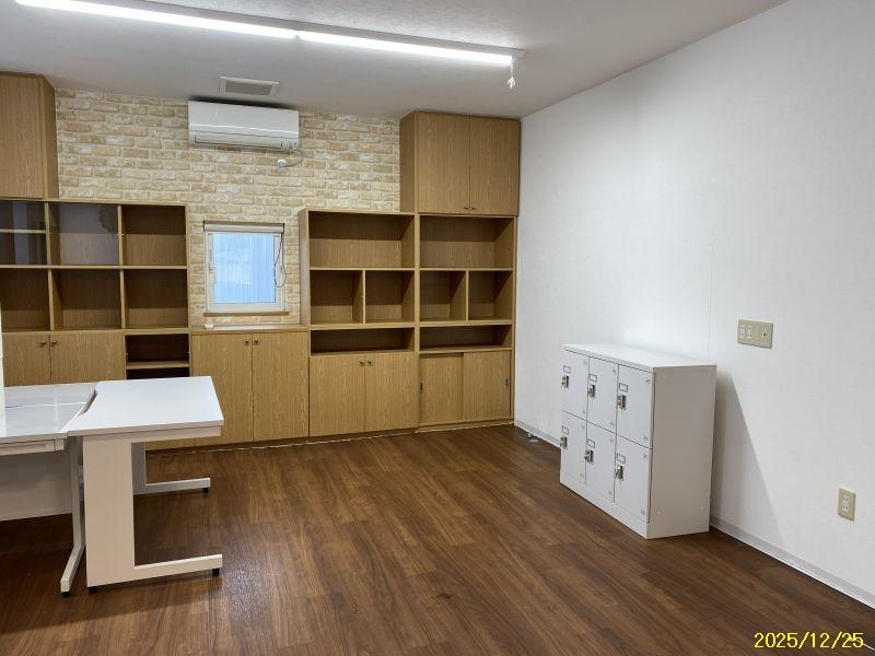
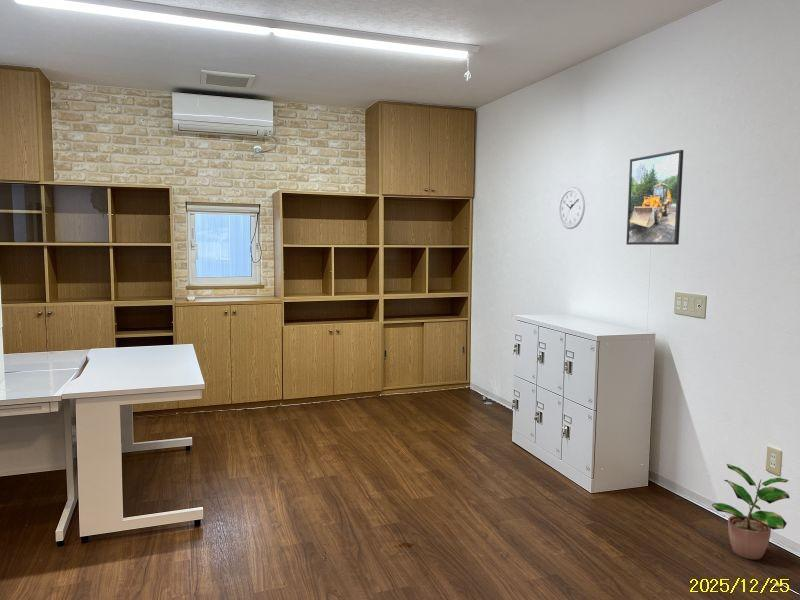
+ wall clock [558,186,586,230]
+ potted plant [711,463,791,560]
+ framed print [625,149,684,246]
